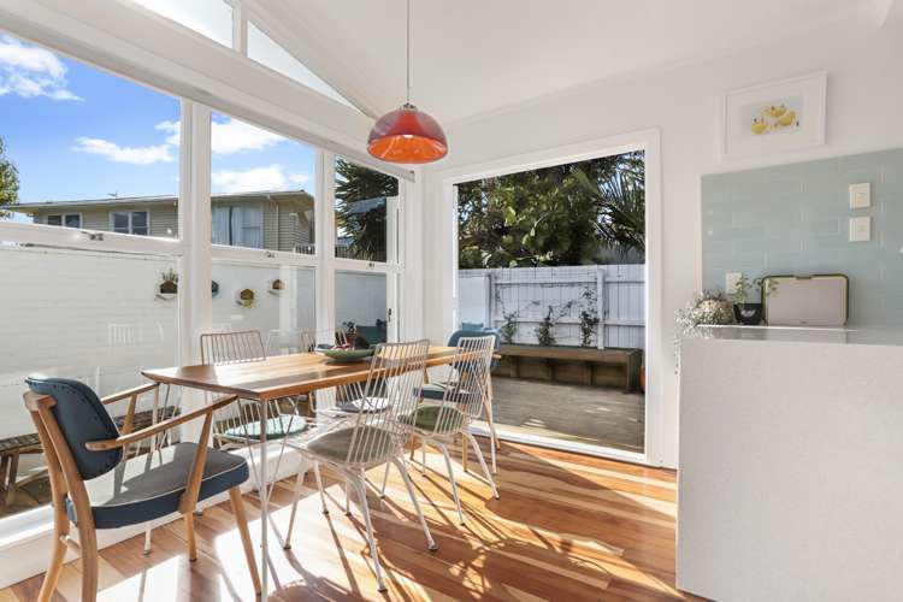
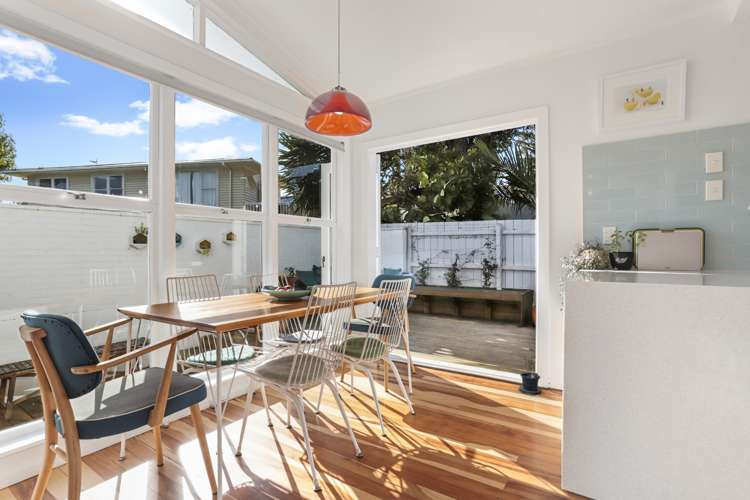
+ potted plant [518,352,543,396]
